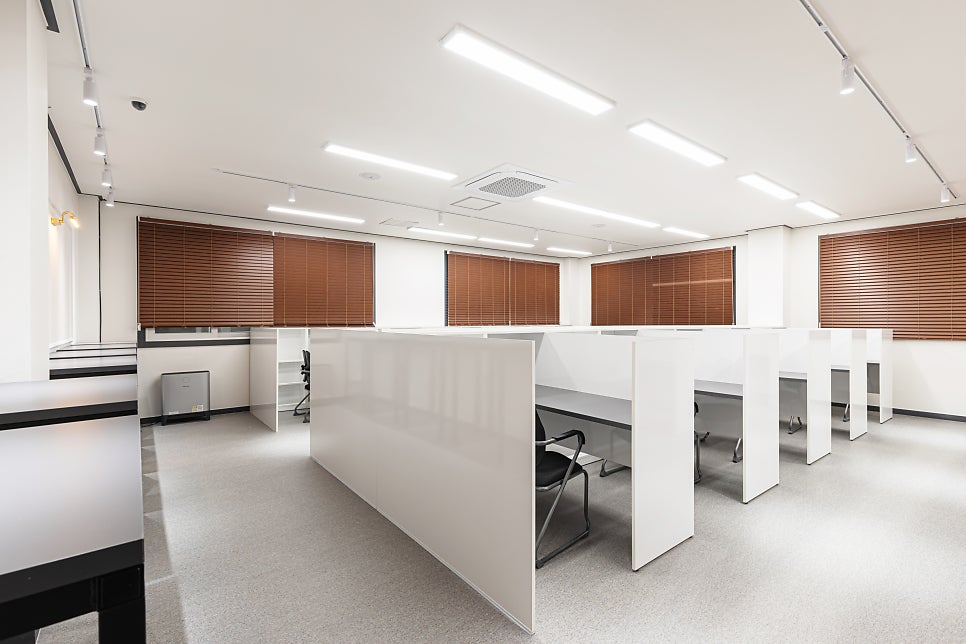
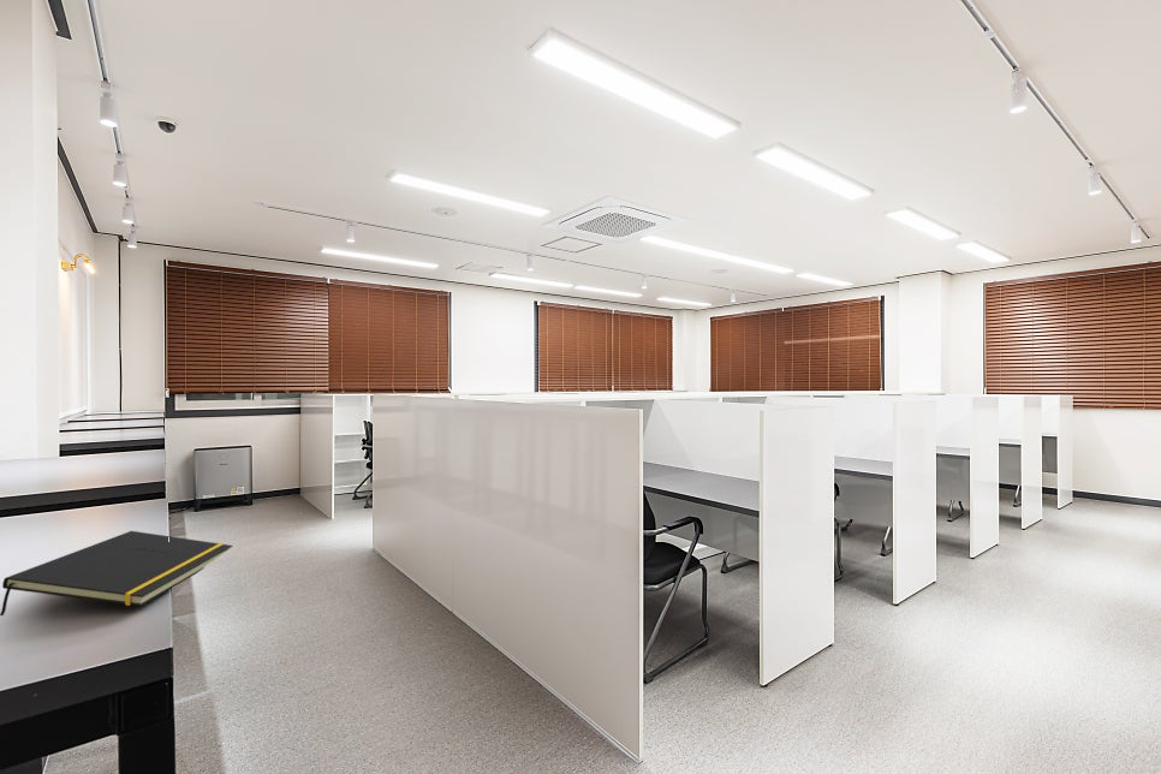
+ notepad [0,530,233,617]
